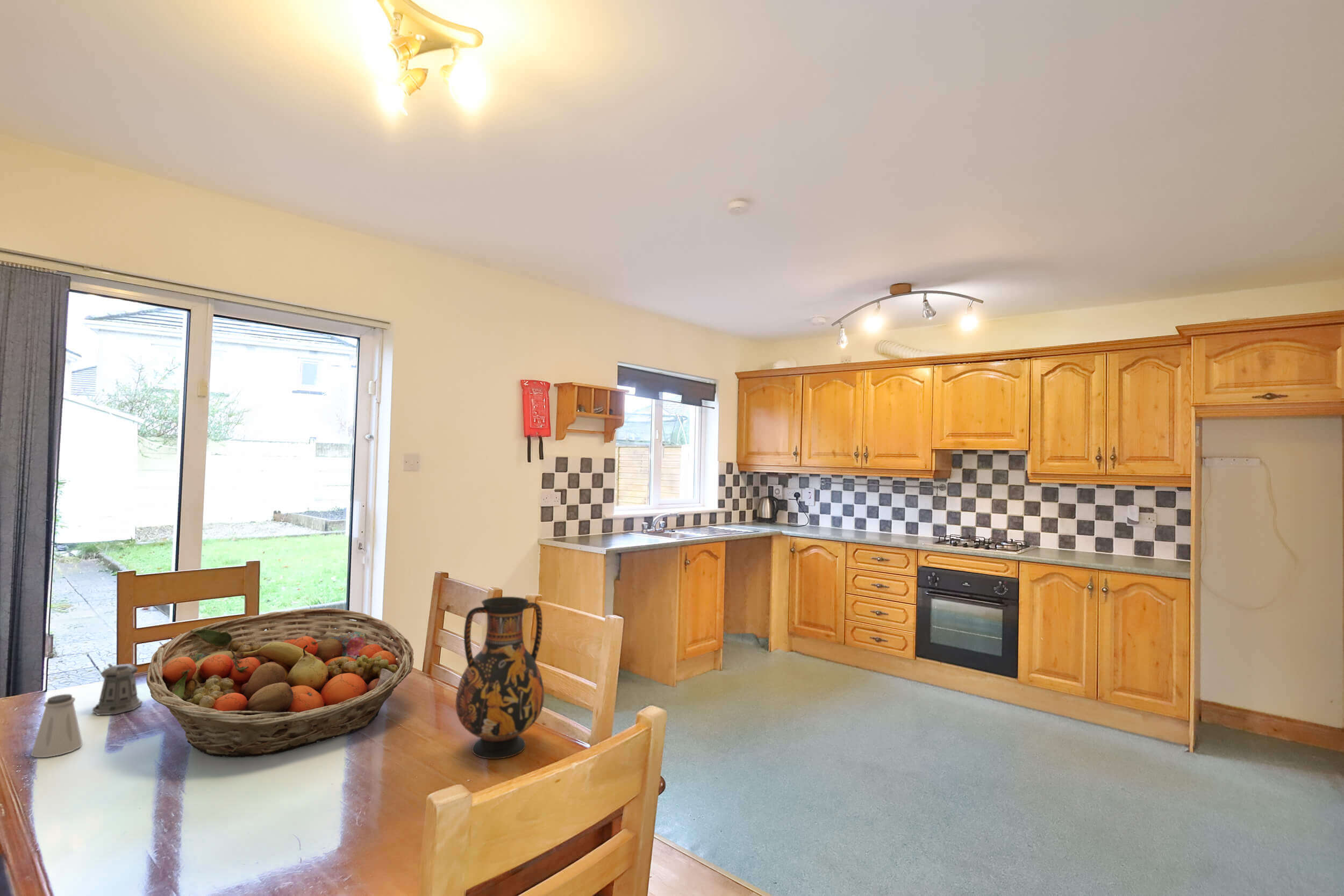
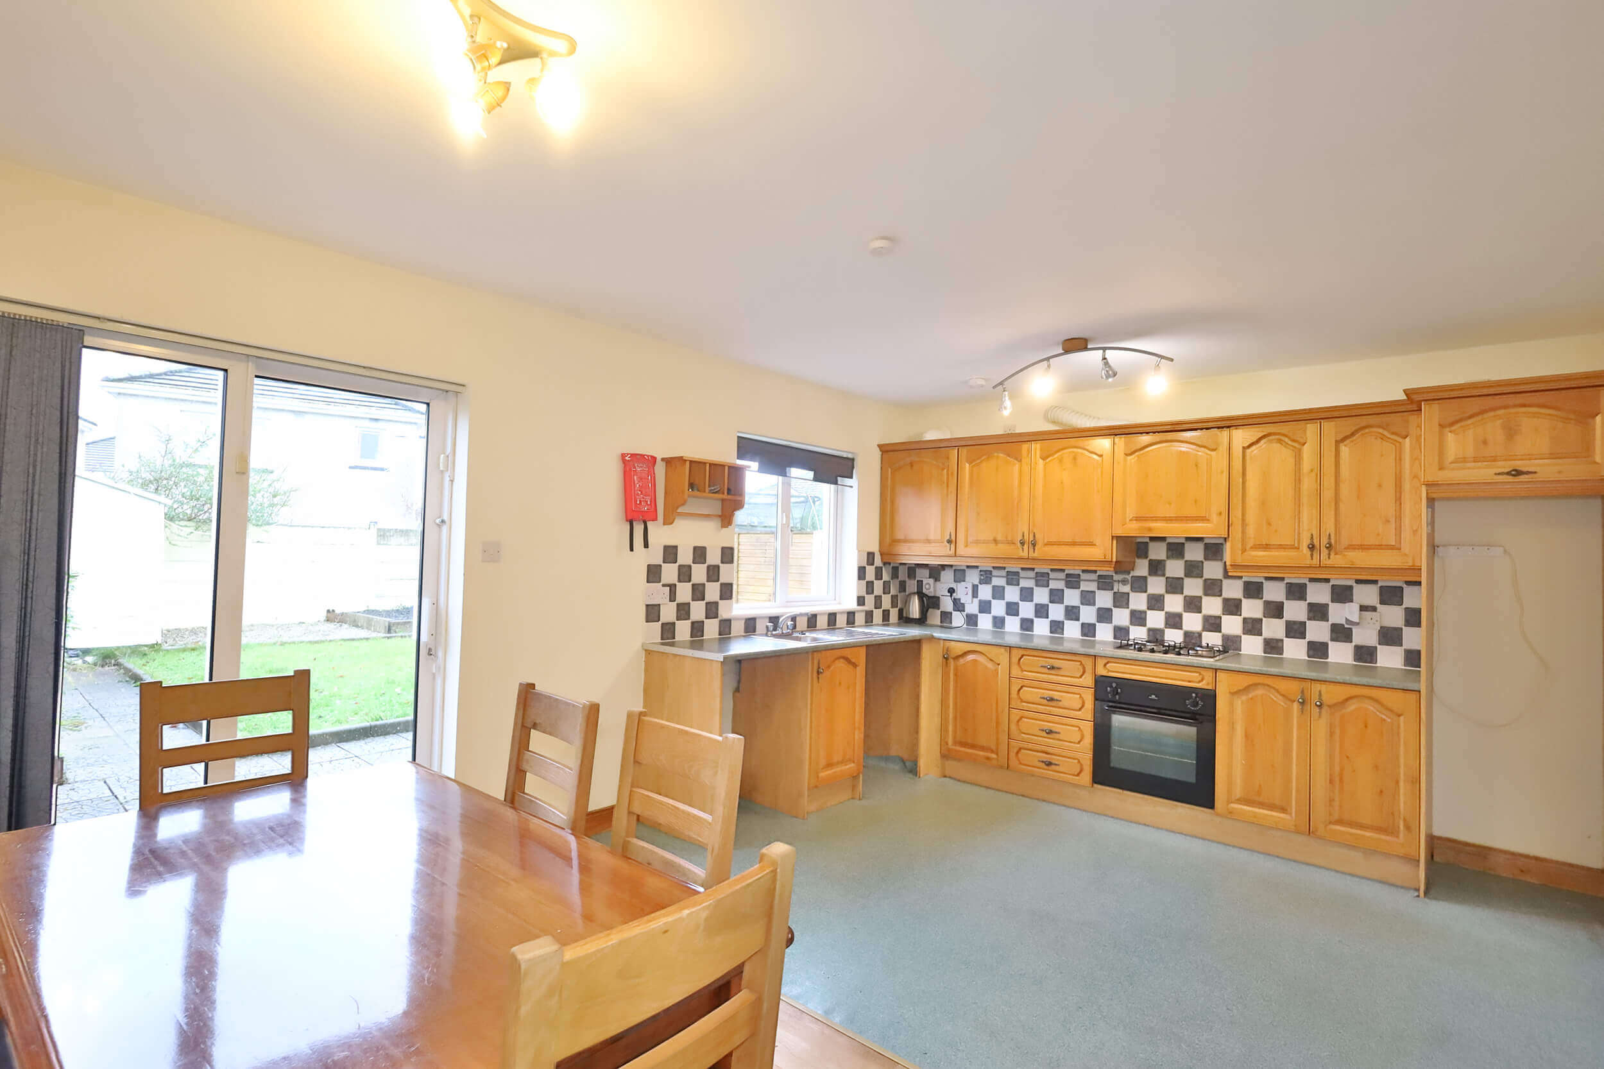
- pepper shaker [92,663,143,715]
- saltshaker [30,694,83,758]
- fruit basket [146,607,414,758]
- vase [455,596,545,759]
